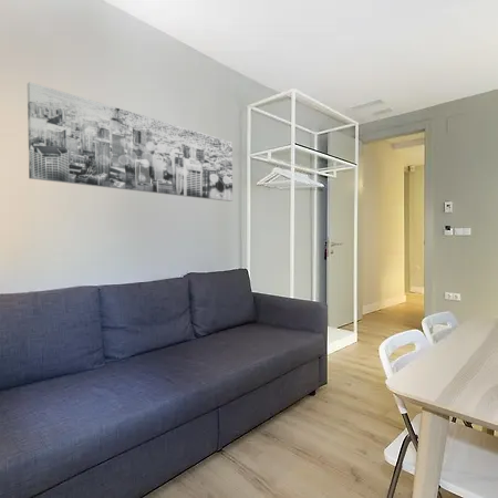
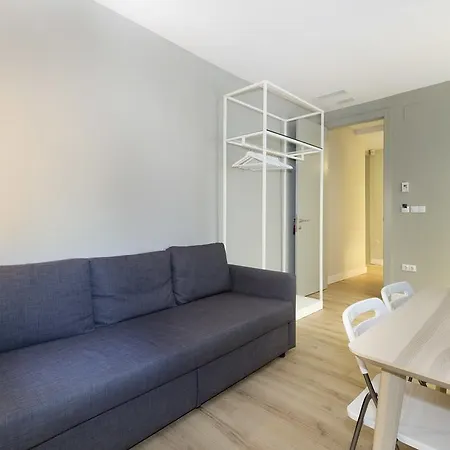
- wall art [27,81,234,203]
